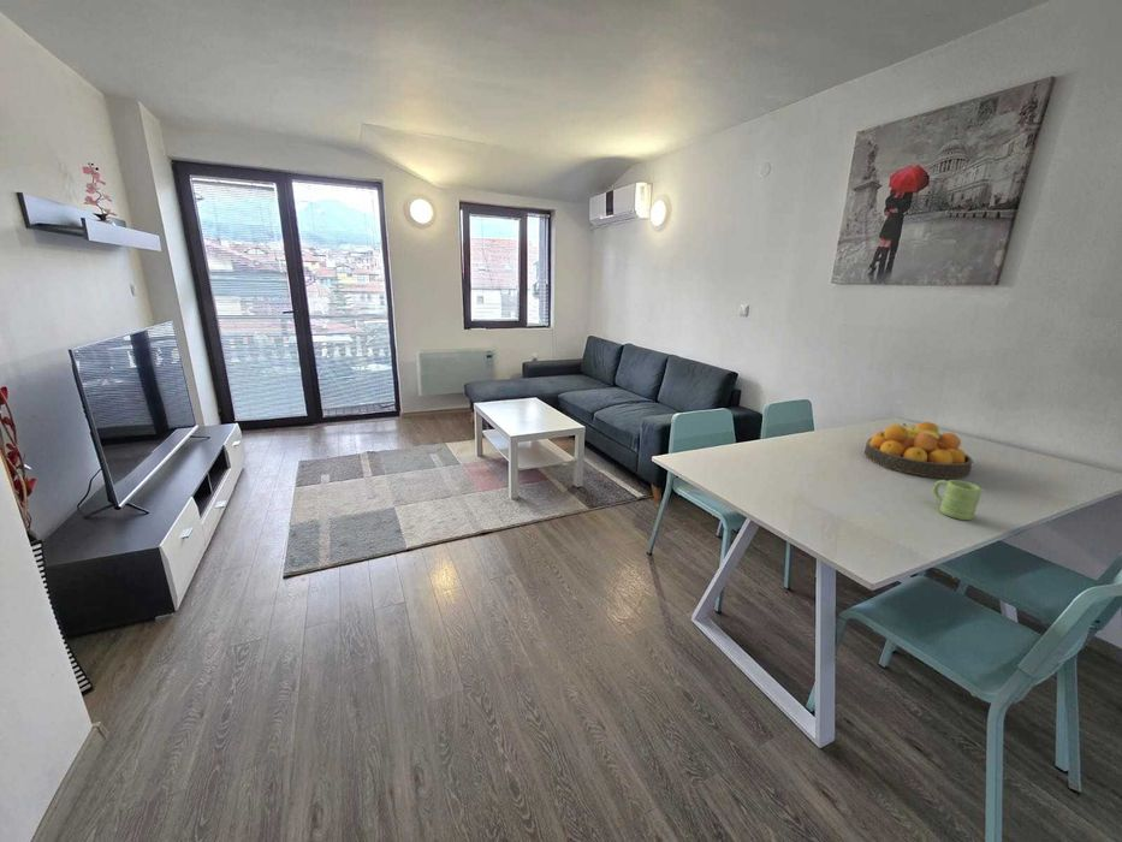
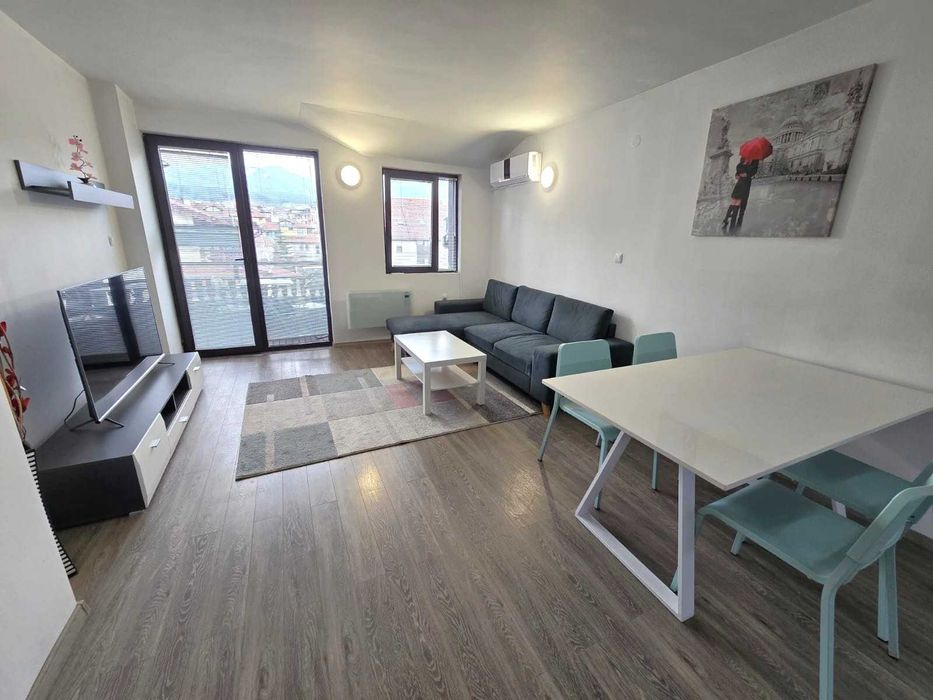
- mug [932,479,983,521]
- fruit bowl [863,421,974,480]
